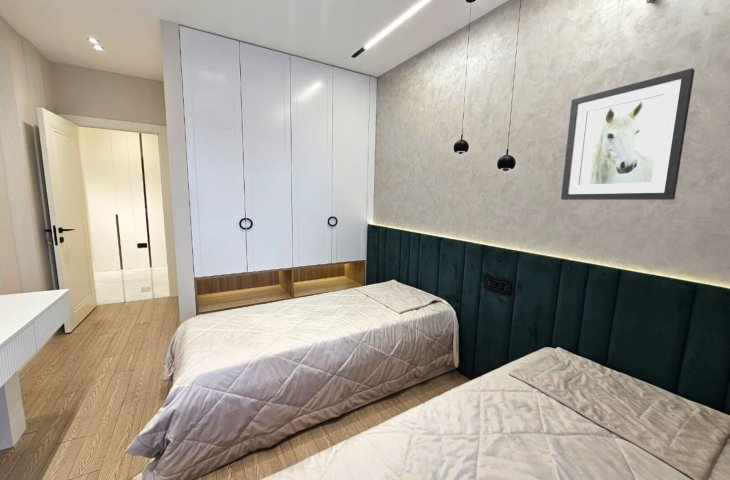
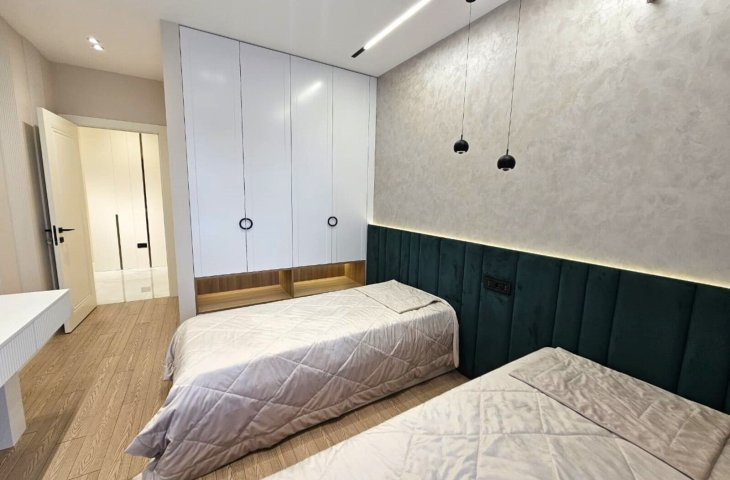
- wall art [560,67,696,201]
